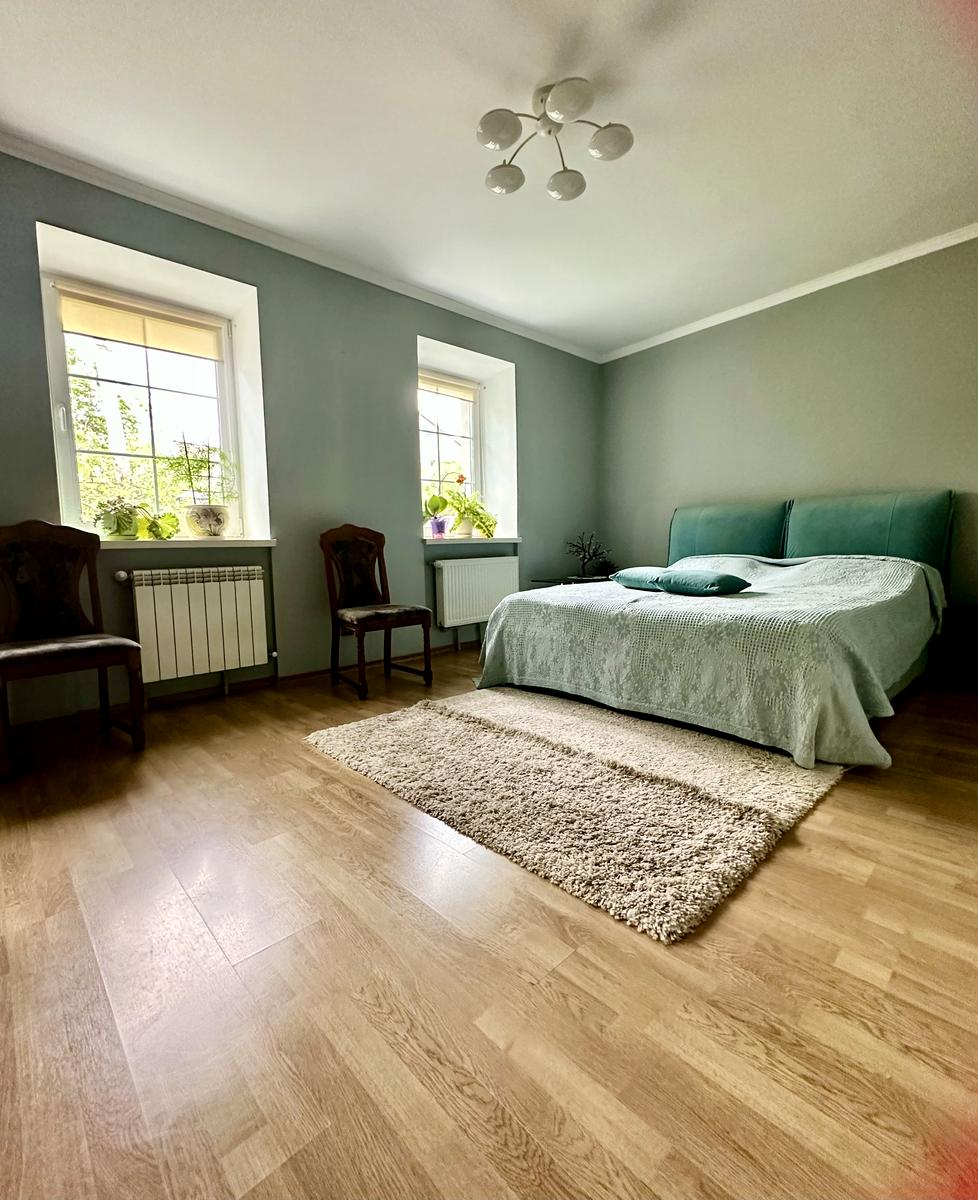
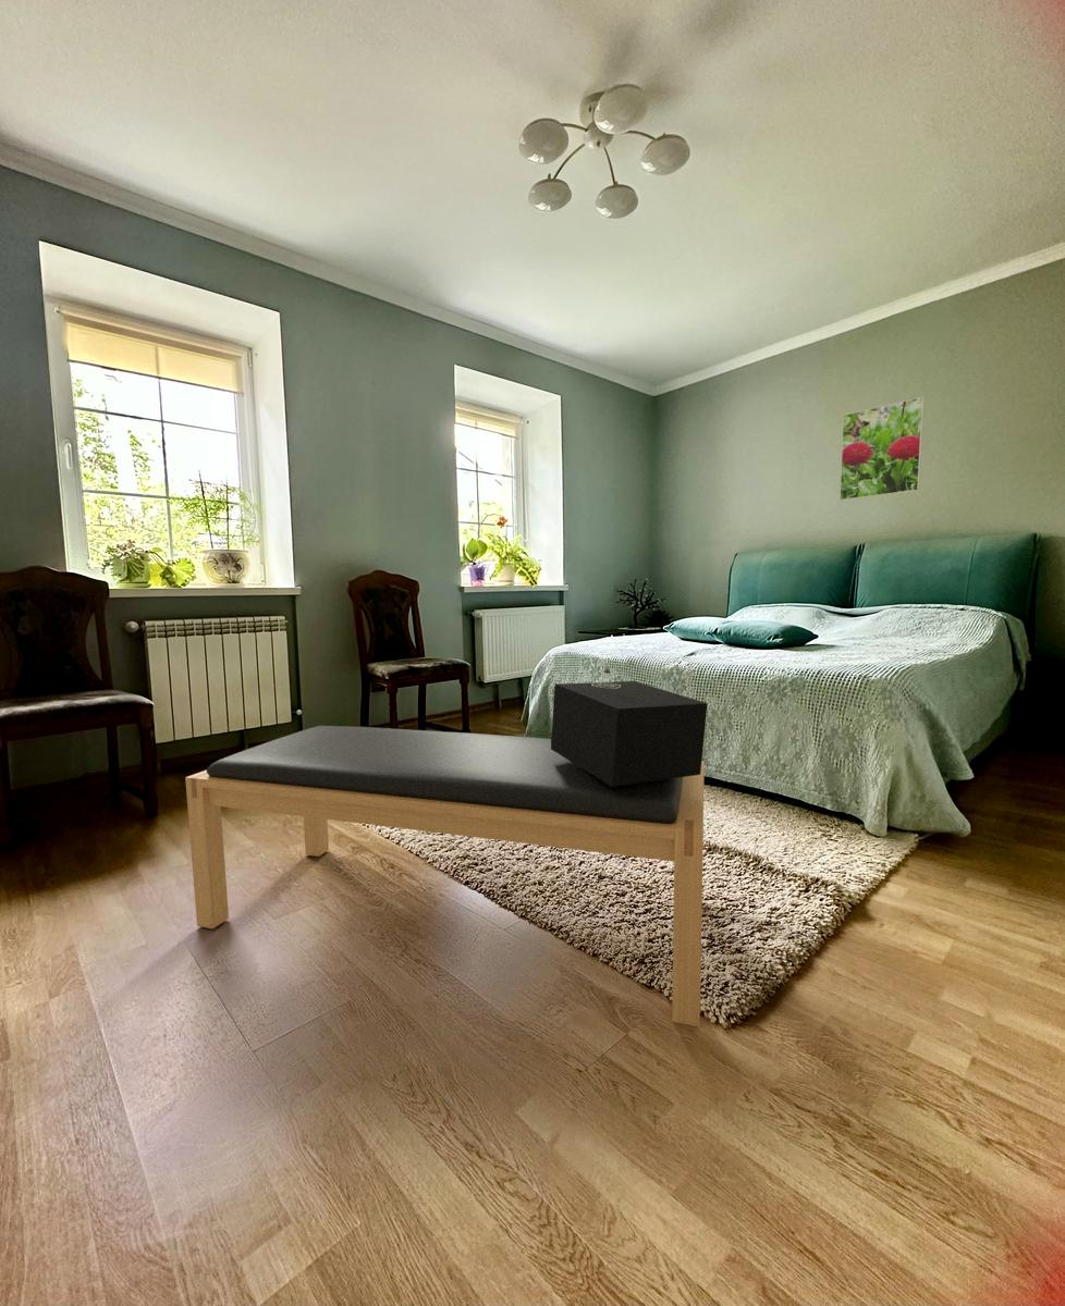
+ bench [184,725,706,1028]
+ decorative box [550,665,709,787]
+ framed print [838,395,926,502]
